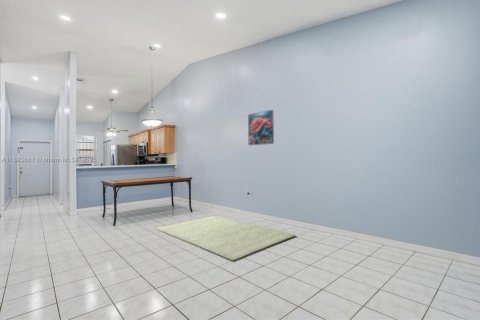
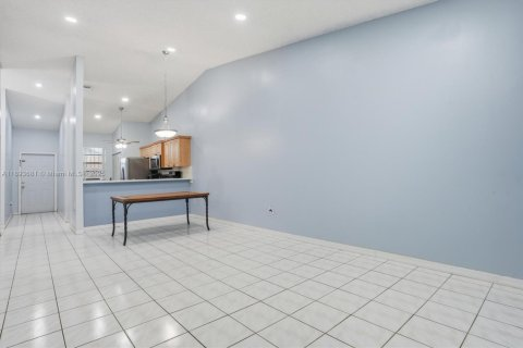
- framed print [247,109,275,146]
- rug [155,215,297,262]
